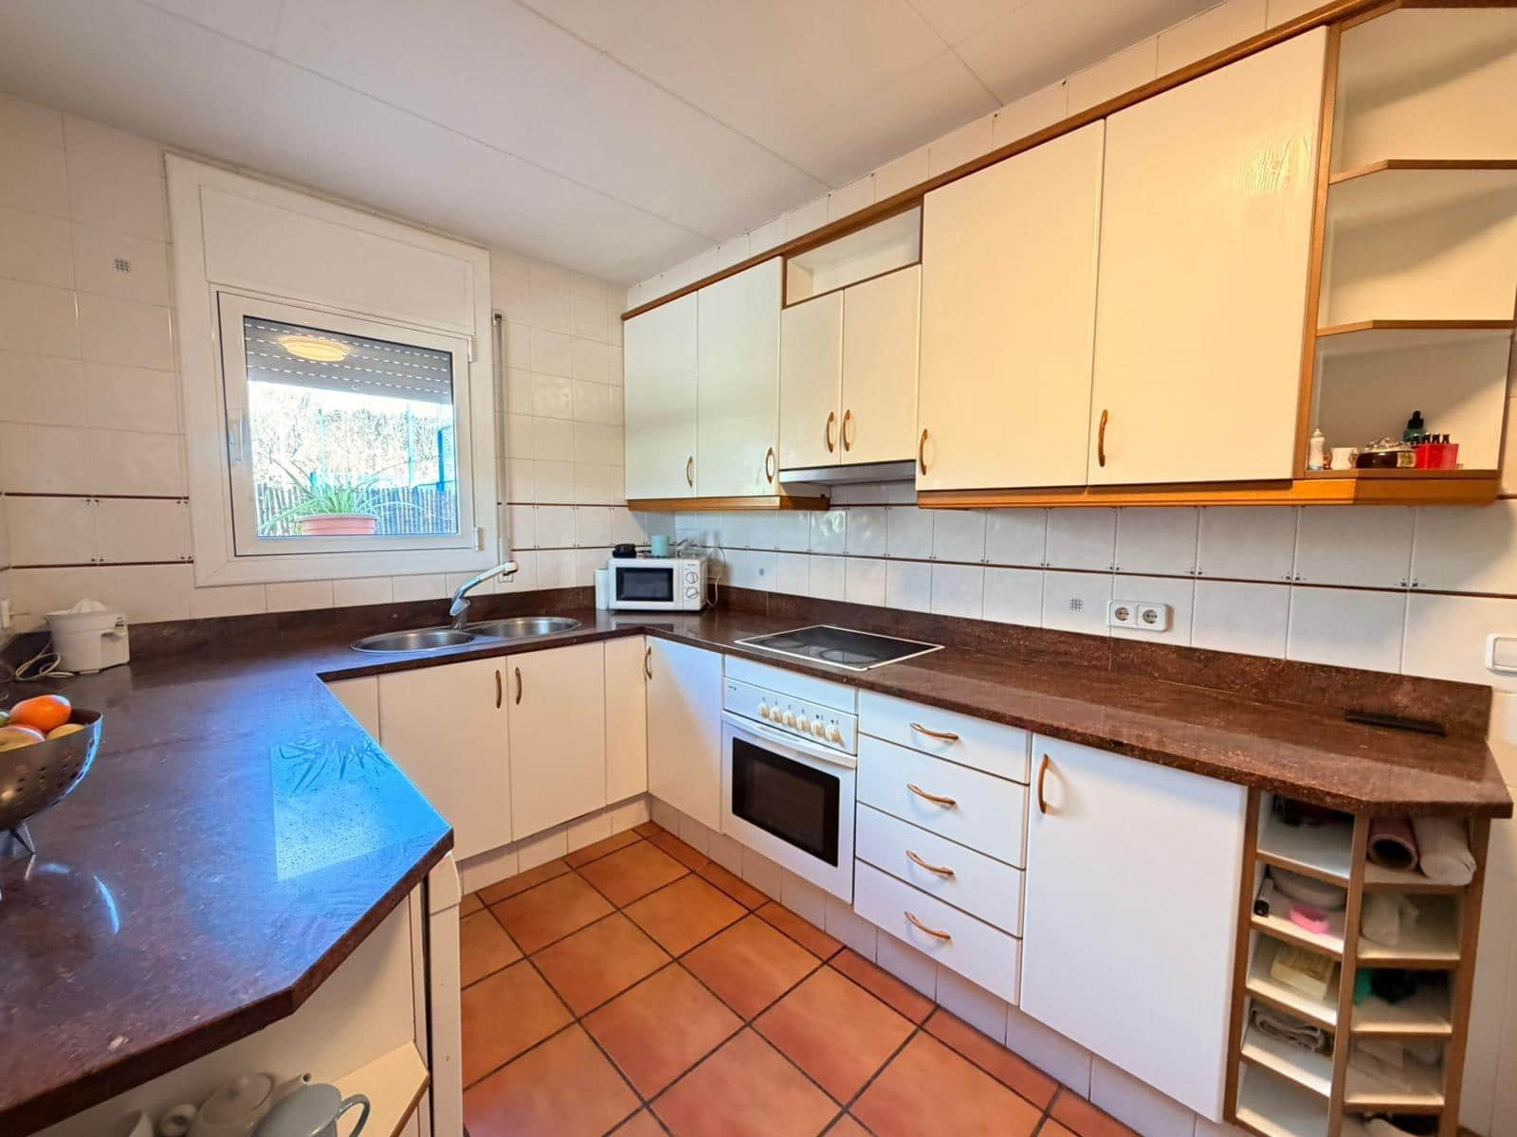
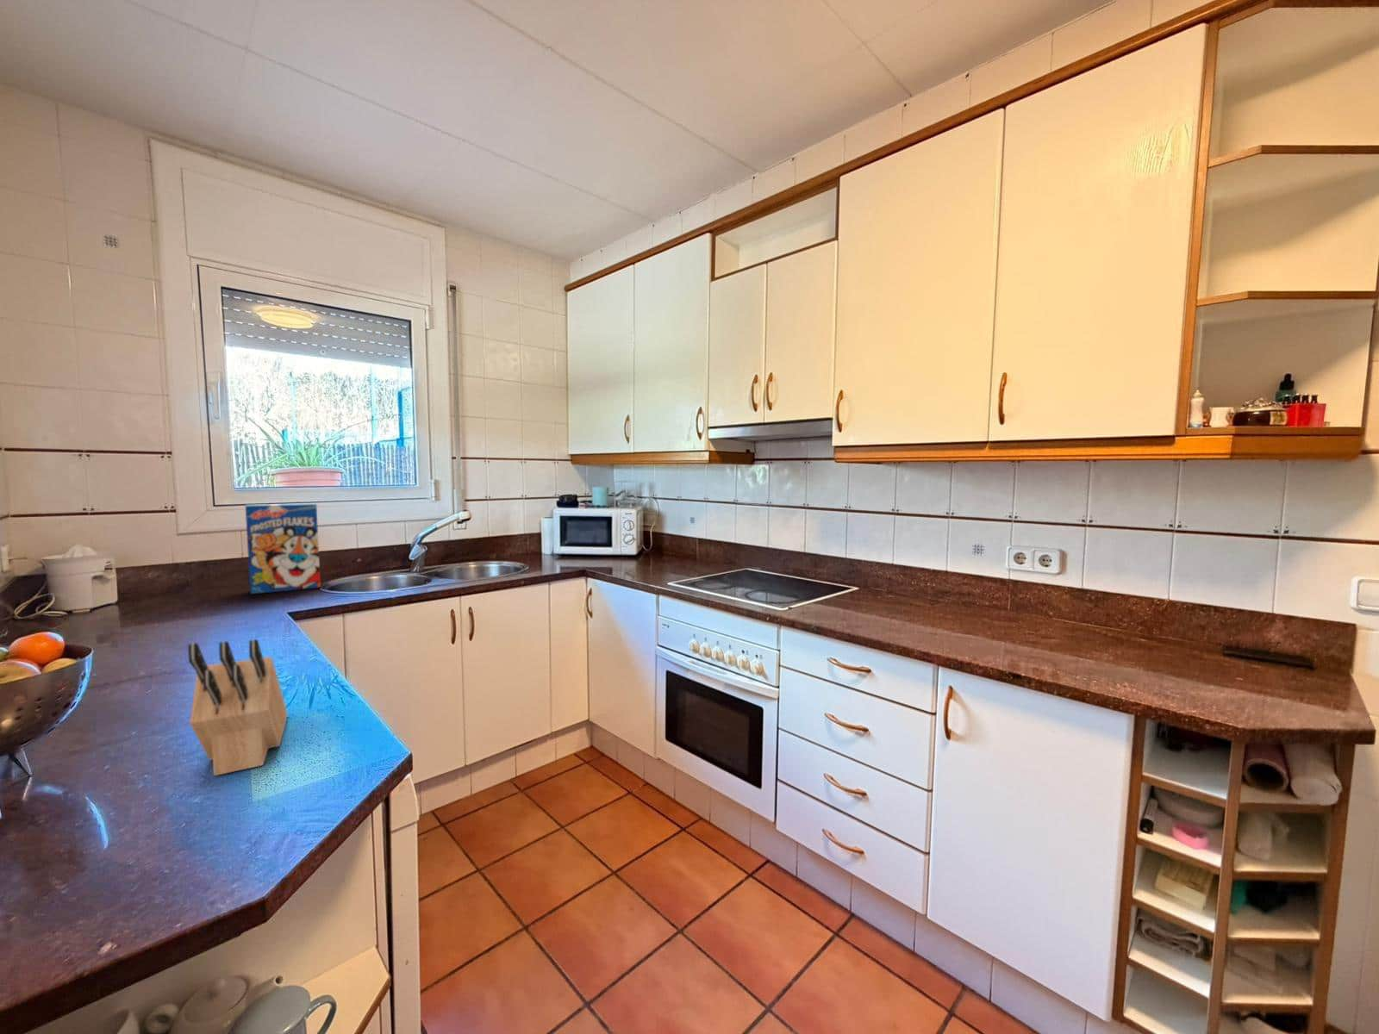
+ cereal box [244,503,321,595]
+ knife block [187,639,289,777]
